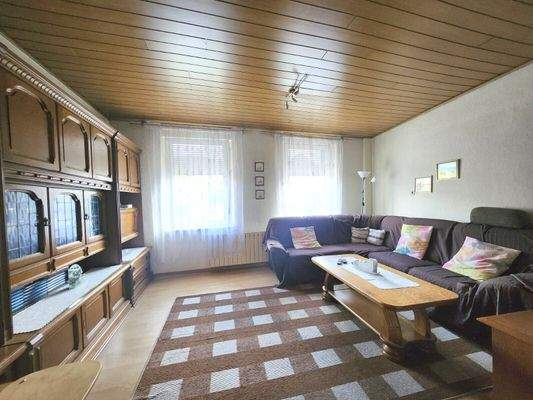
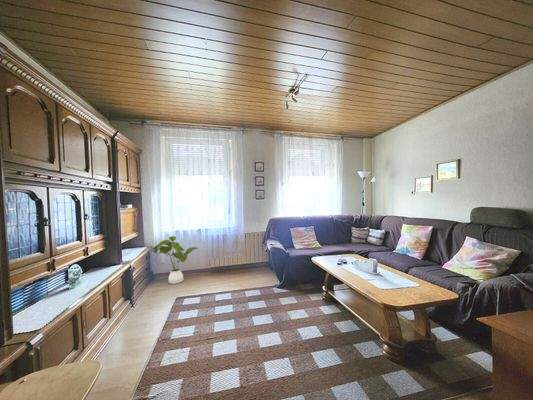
+ house plant [150,235,200,285]
